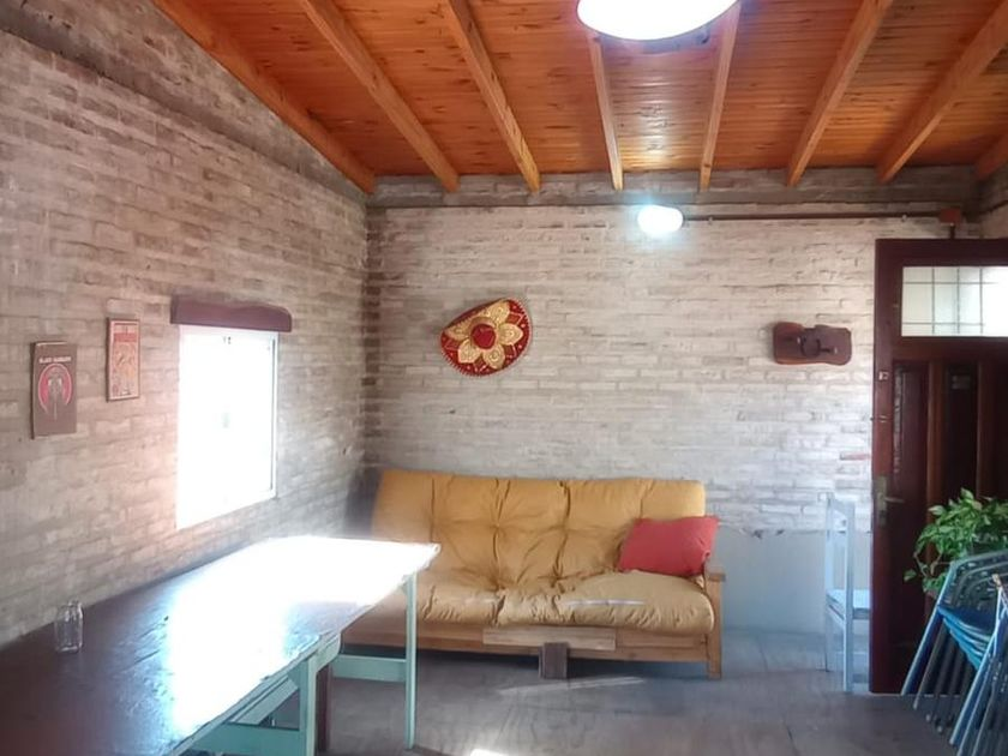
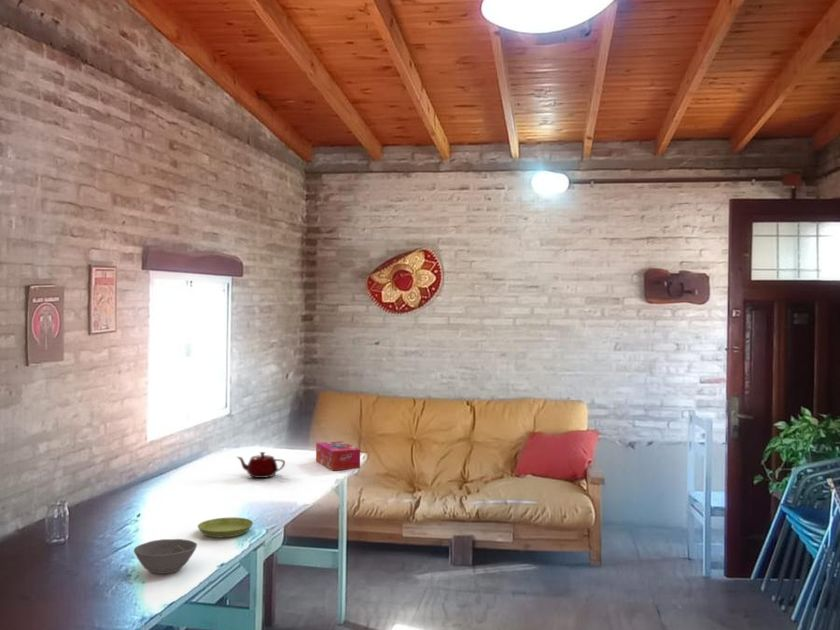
+ tissue box [315,440,361,471]
+ teapot [236,451,286,479]
+ saucer [197,516,254,538]
+ bowl [133,538,198,575]
